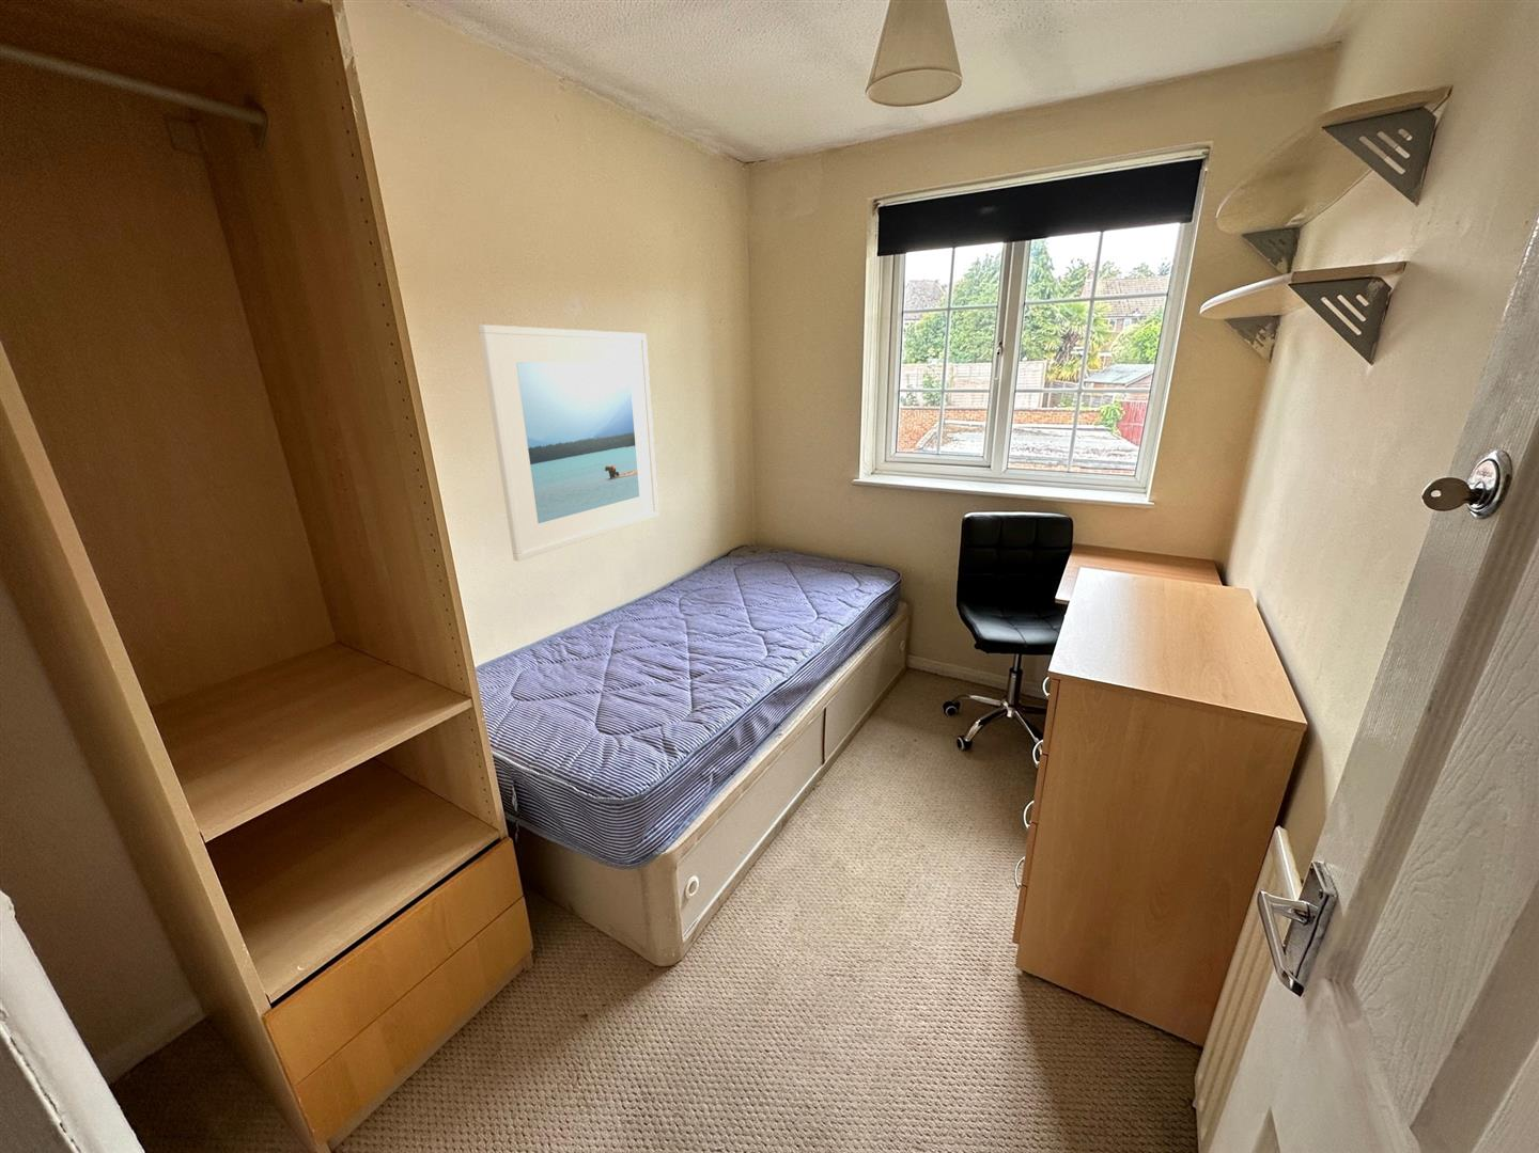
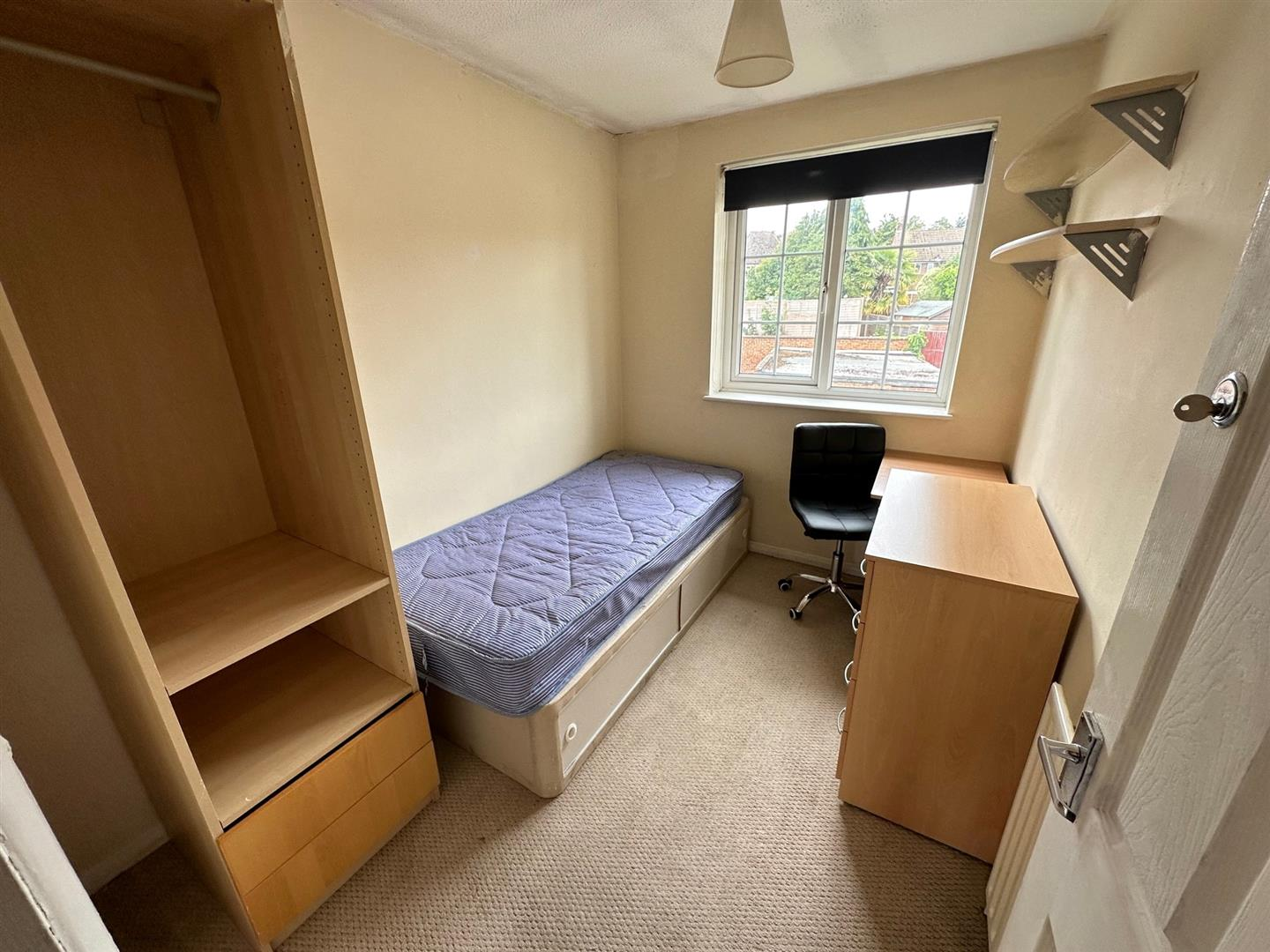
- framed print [477,323,659,563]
